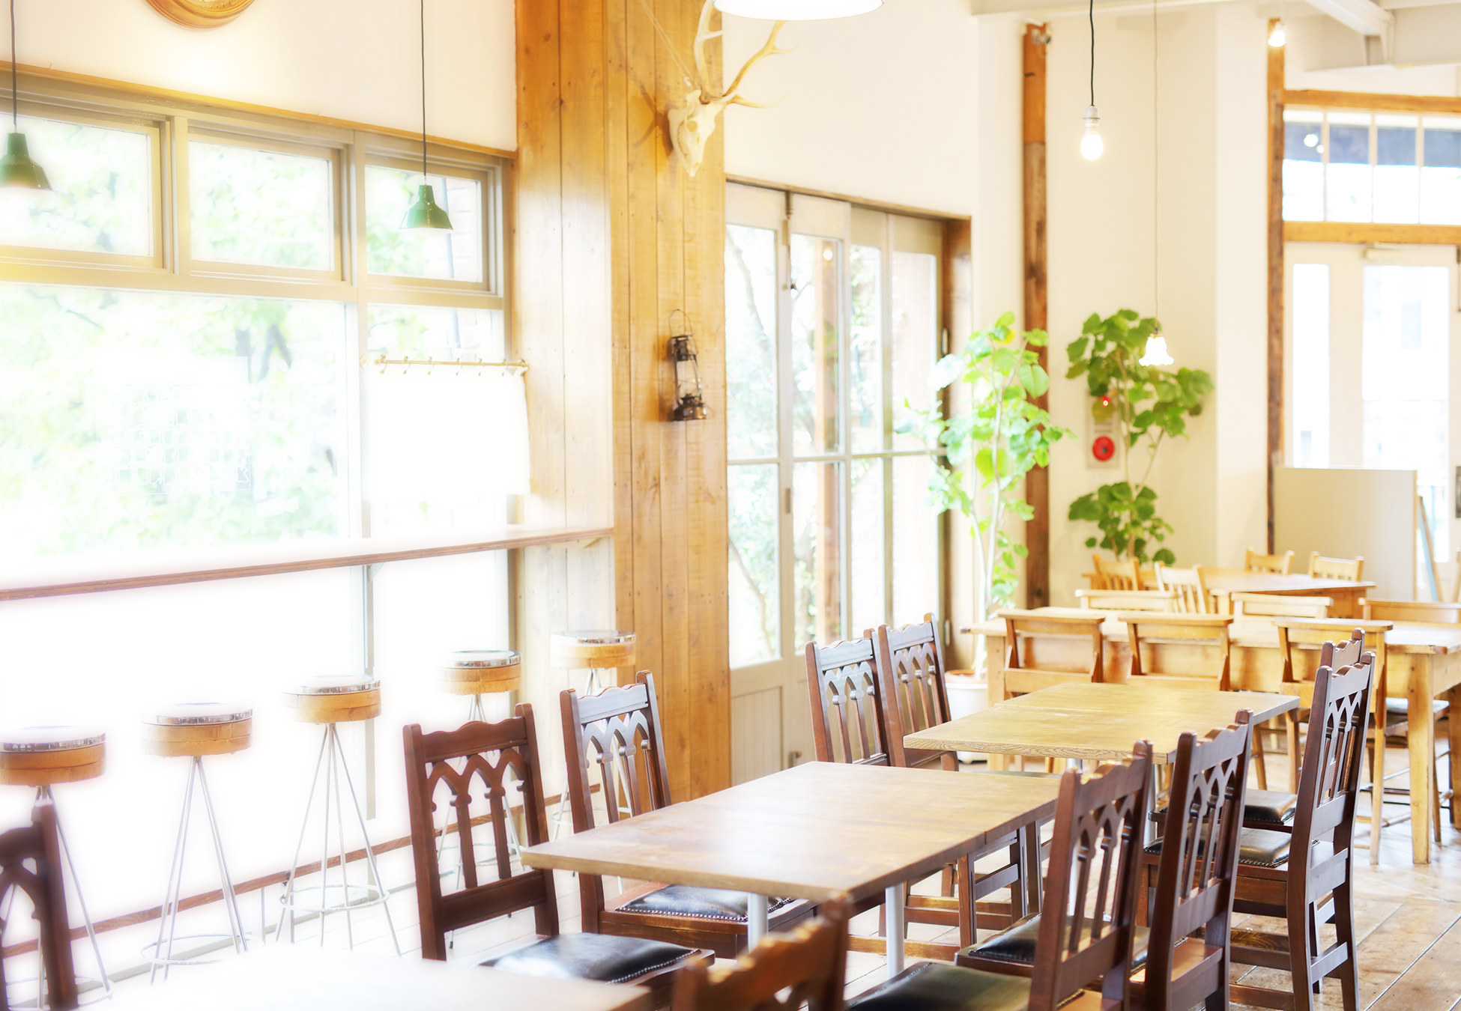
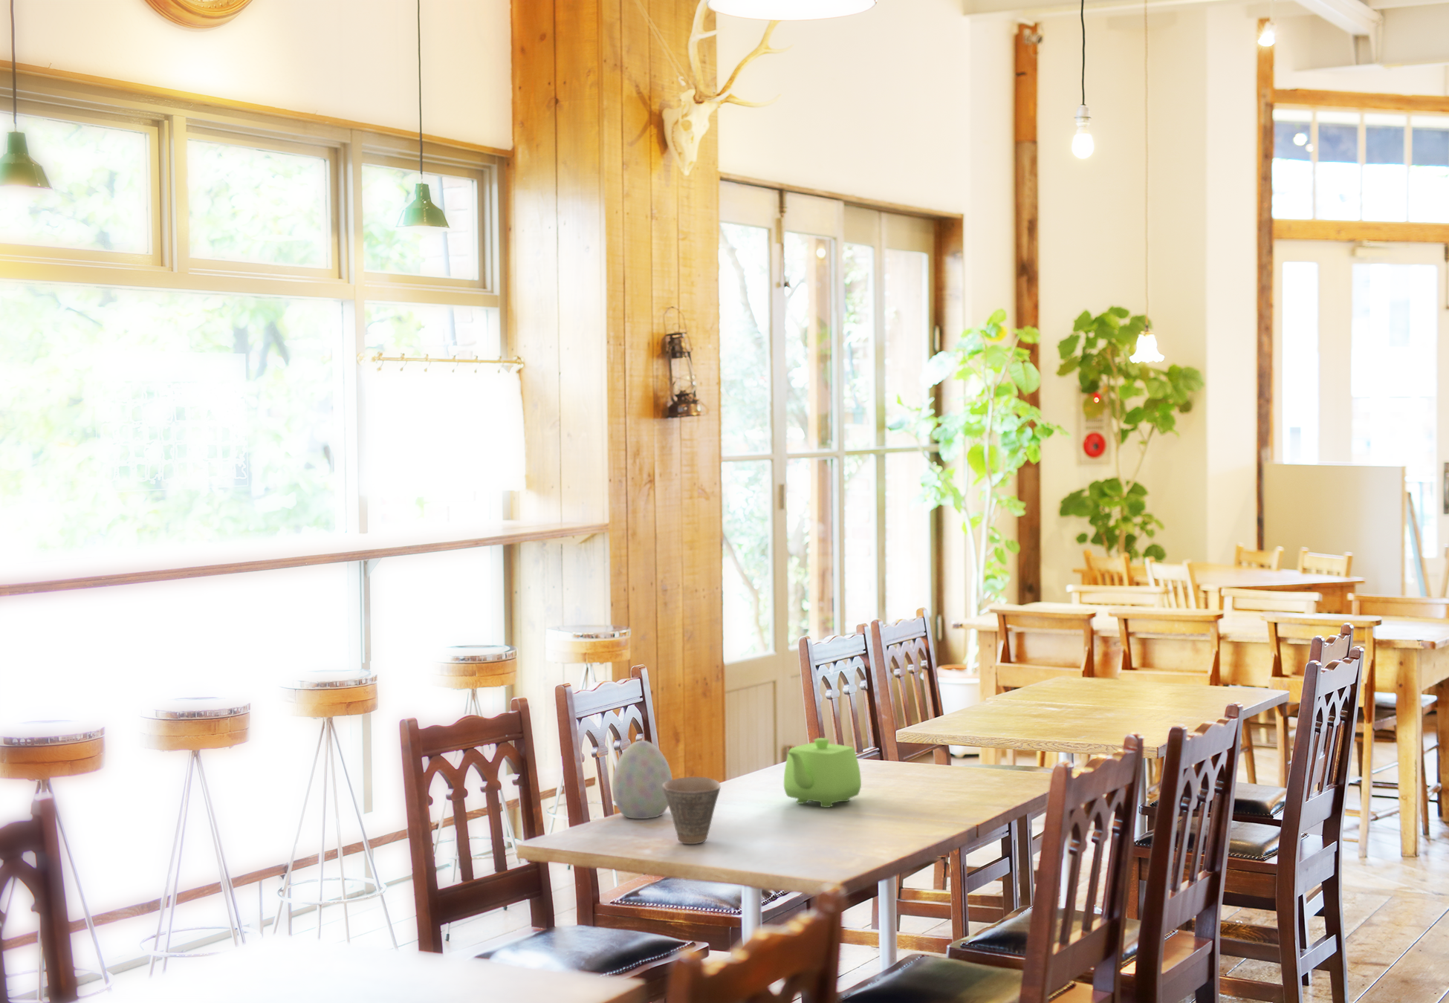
+ cup [663,776,721,844]
+ teapot [783,737,862,808]
+ decorative egg [611,740,673,819]
